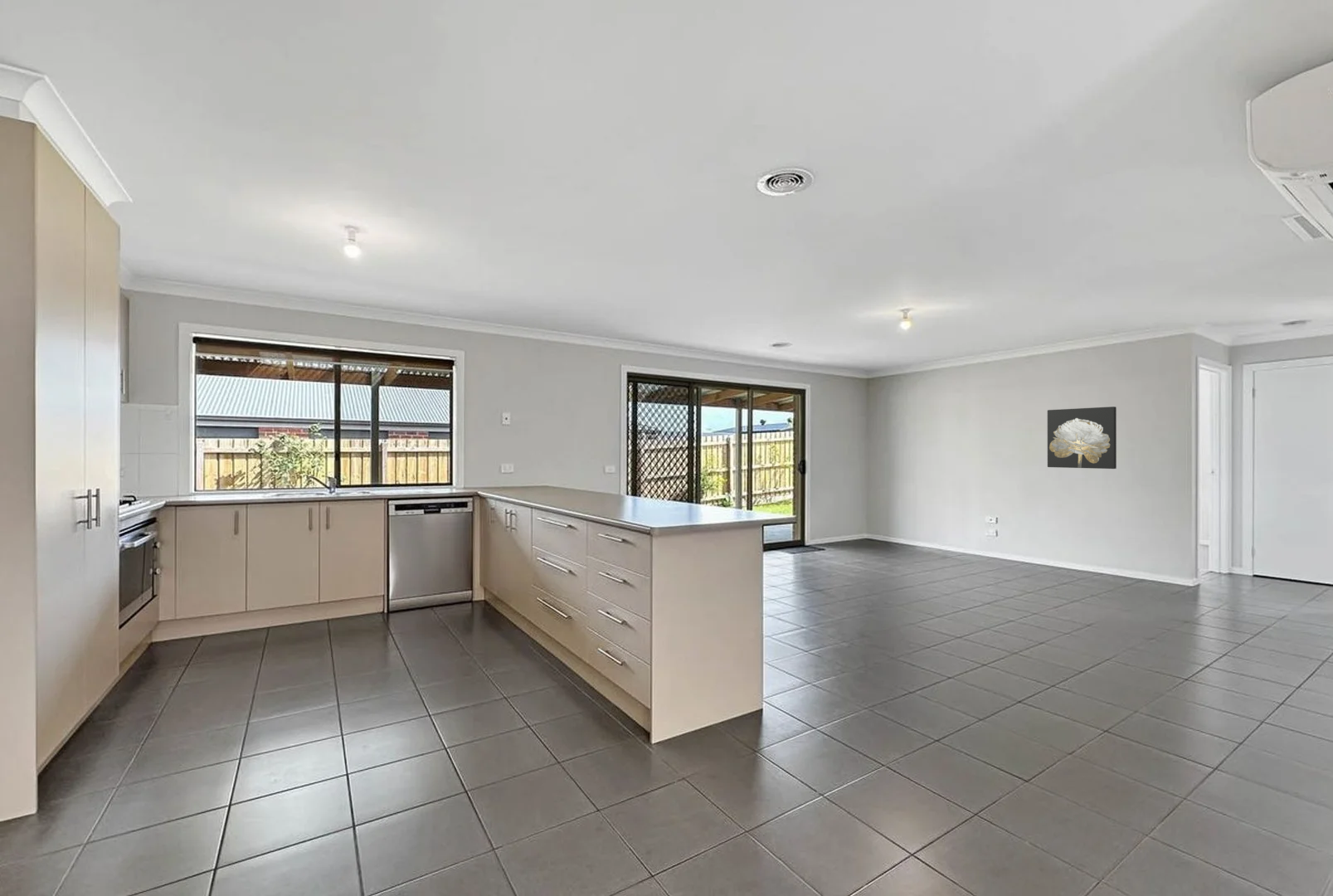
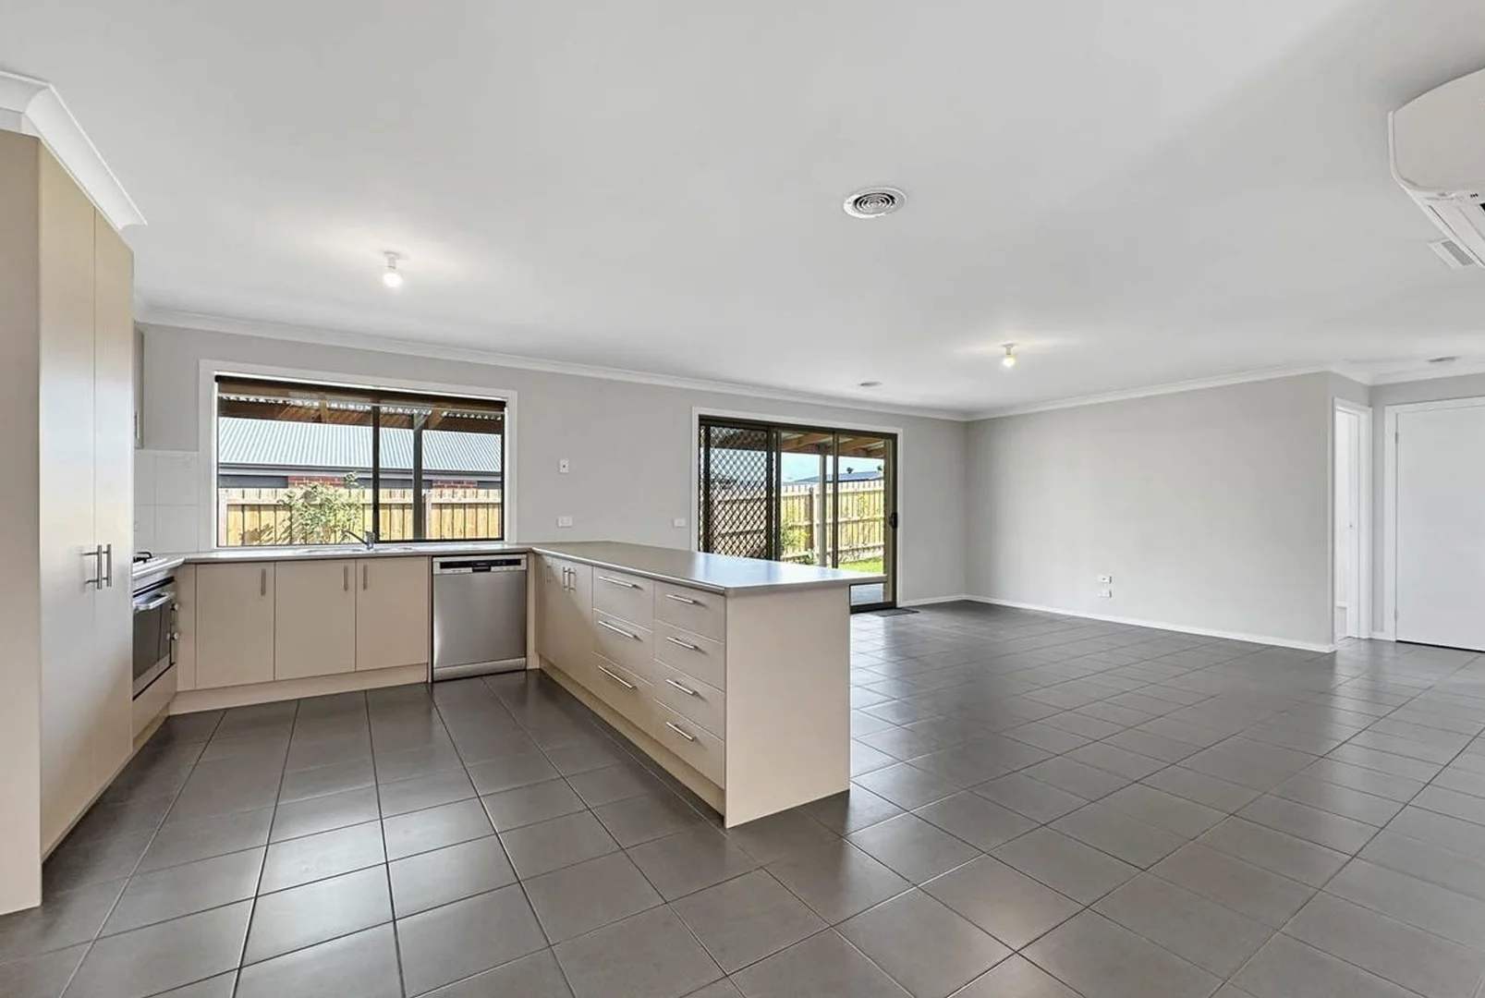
- wall art [1047,406,1117,470]
